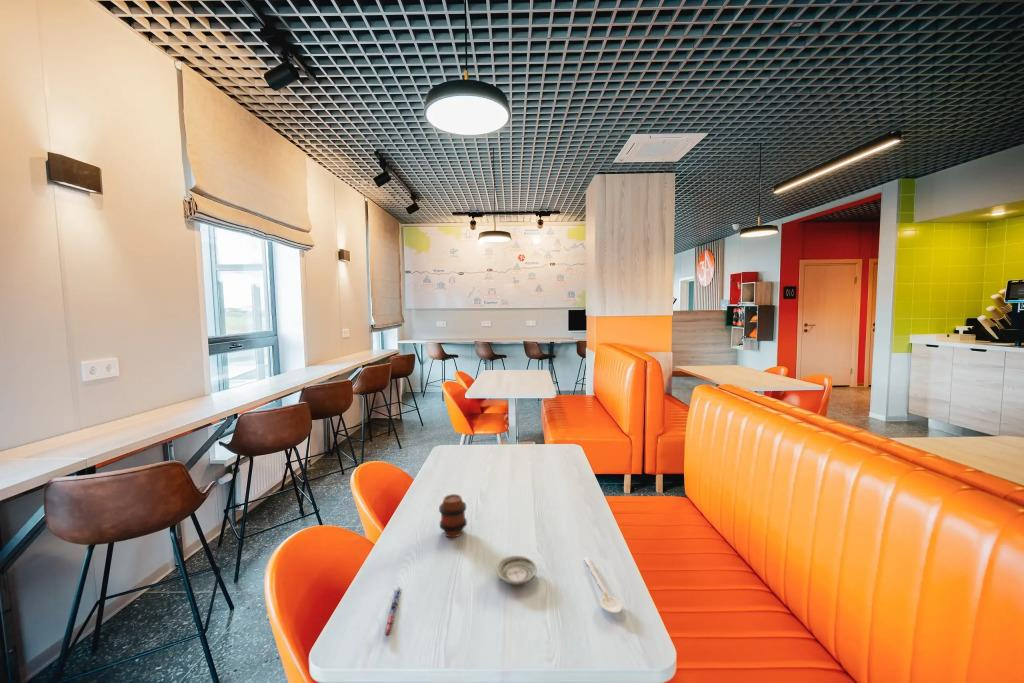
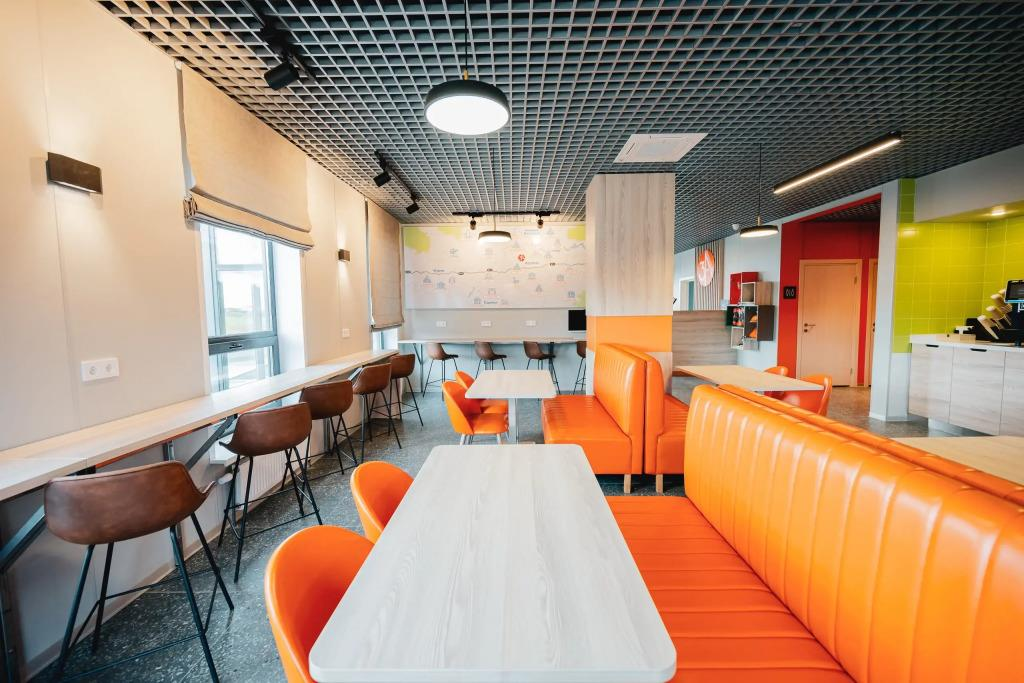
- stirrer [583,556,624,614]
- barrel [438,493,468,538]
- saucer [495,555,538,586]
- pen [383,586,402,638]
